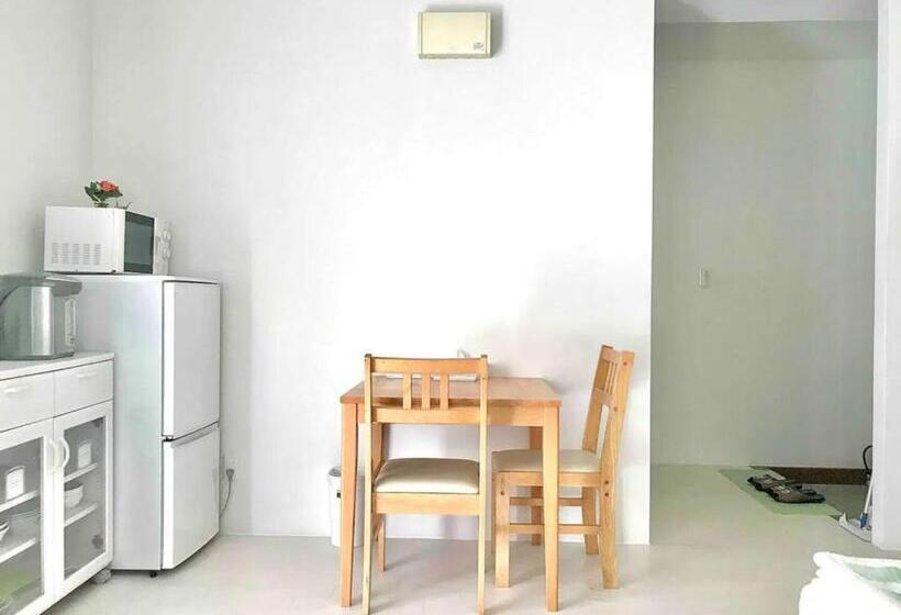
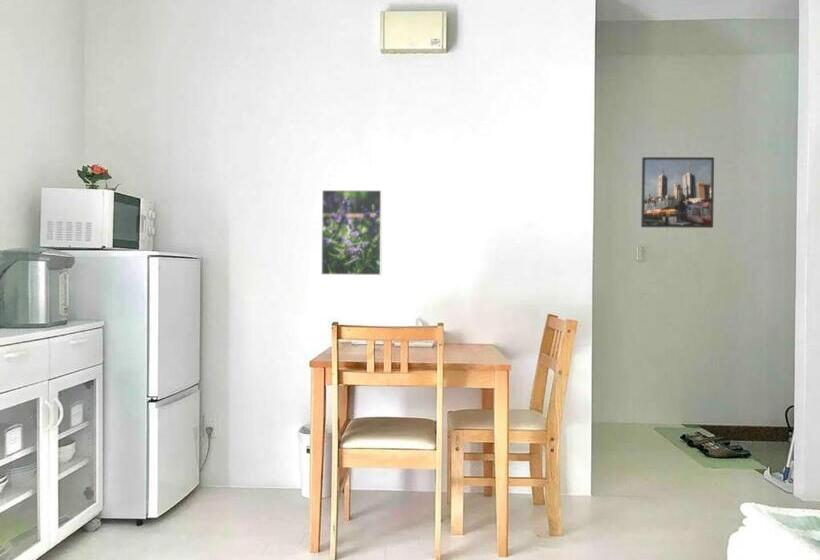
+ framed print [640,156,715,229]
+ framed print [320,189,383,277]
